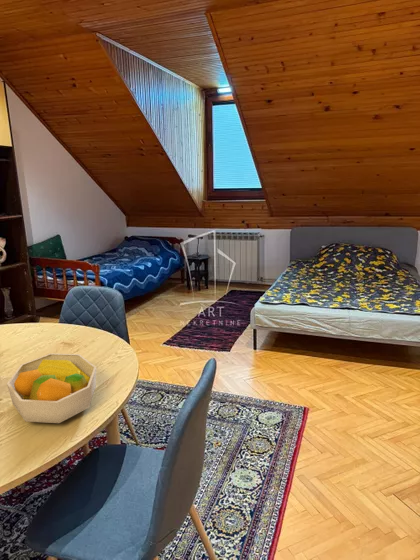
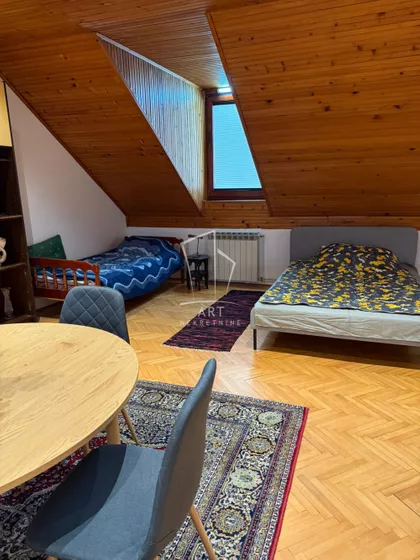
- fruit bowl [6,352,97,424]
